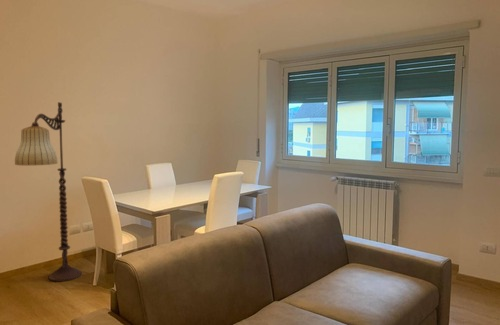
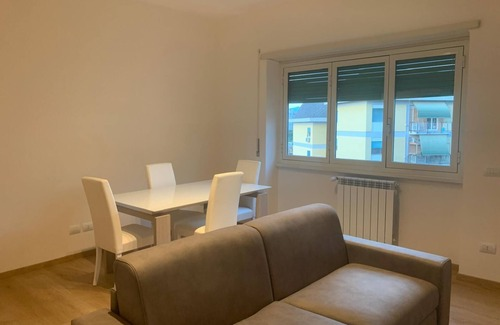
- floor lamp [14,101,83,283]
